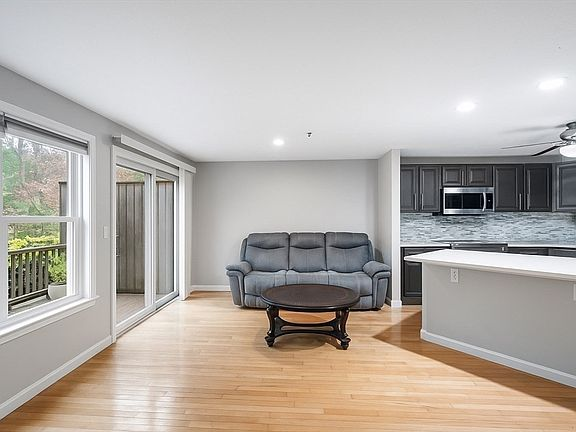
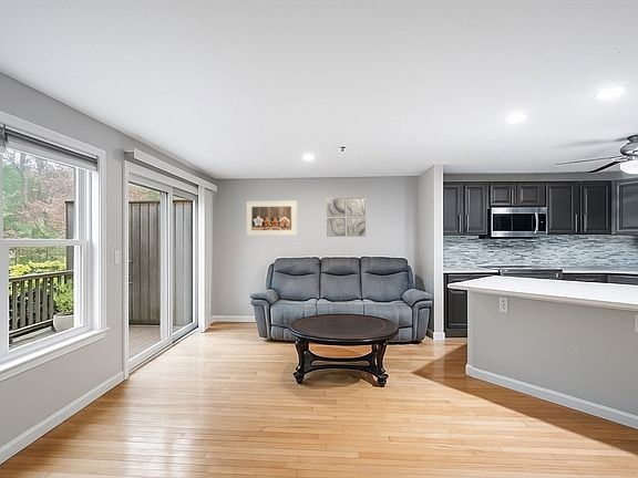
+ wall art [326,197,367,238]
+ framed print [246,200,298,237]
